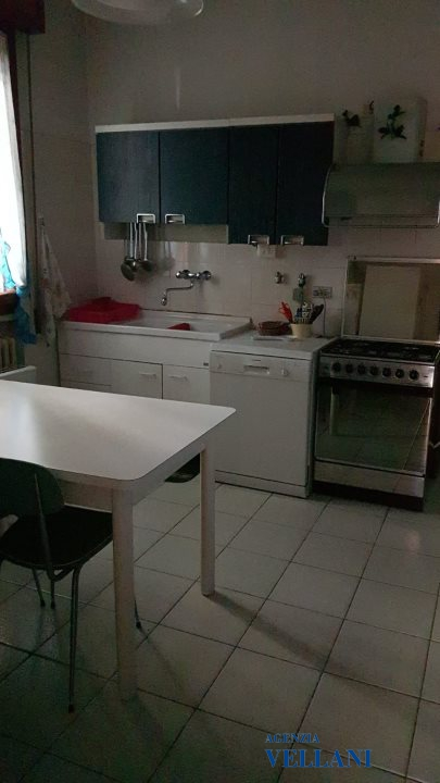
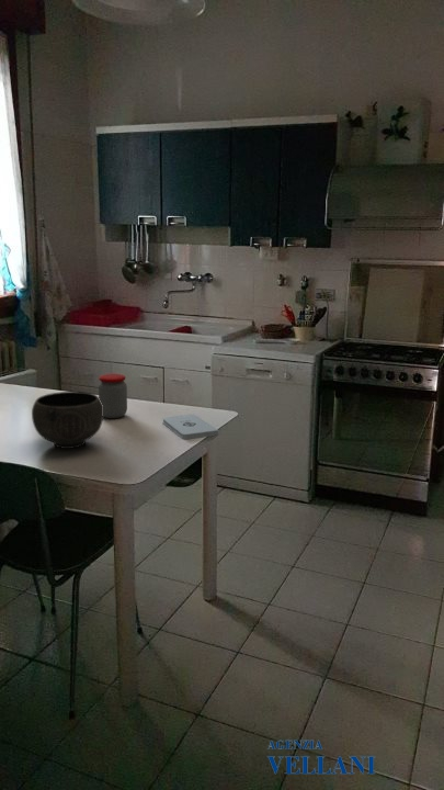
+ jar [98,373,128,419]
+ bowl [31,391,104,450]
+ notepad [162,413,219,440]
